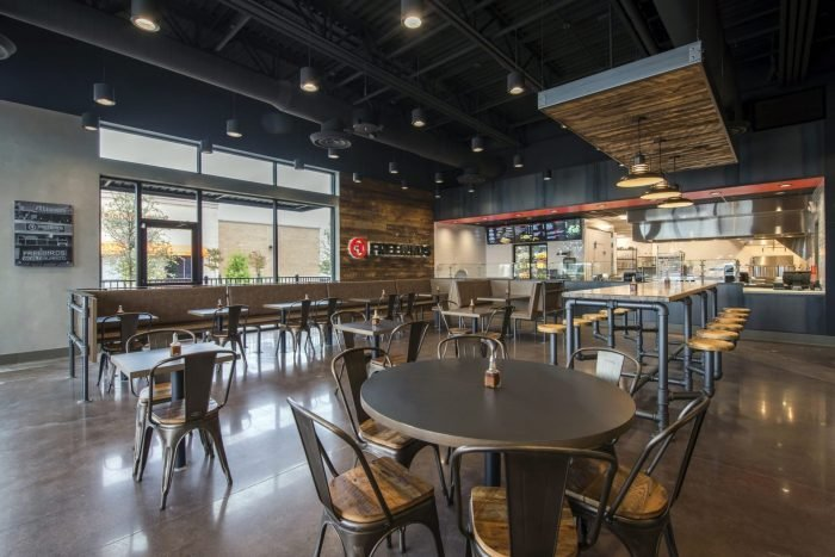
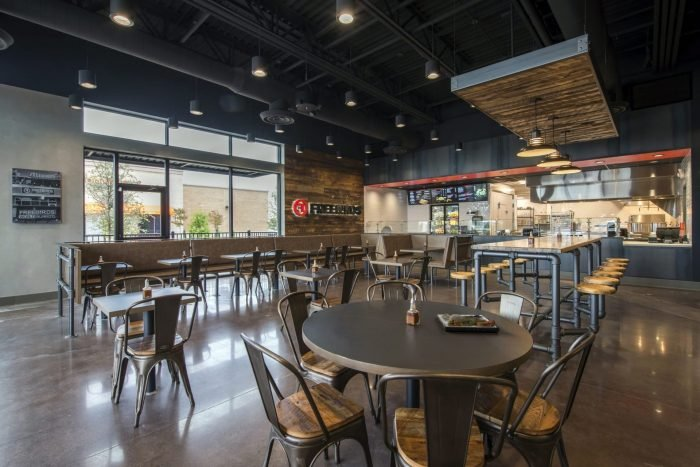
+ dinner plate [436,313,500,333]
